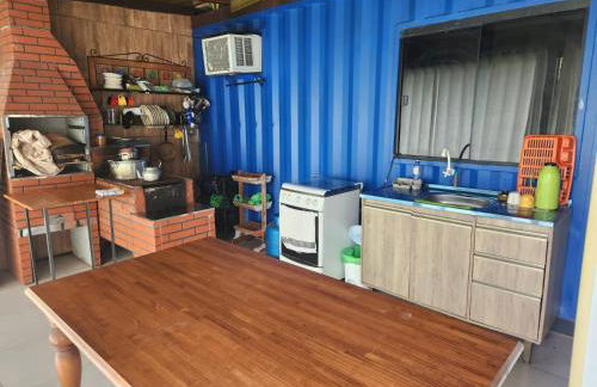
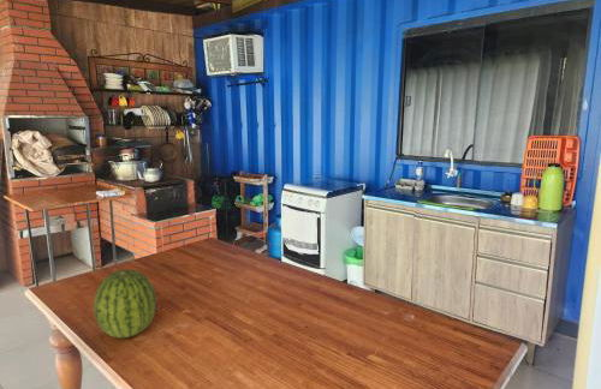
+ fruit [93,268,157,339]
